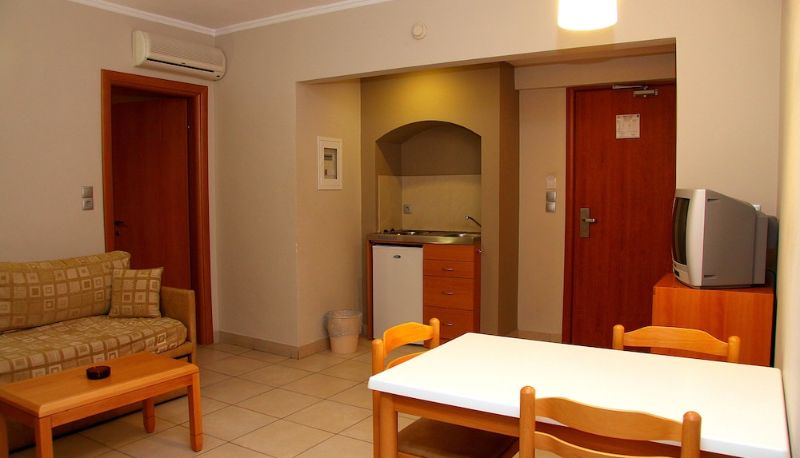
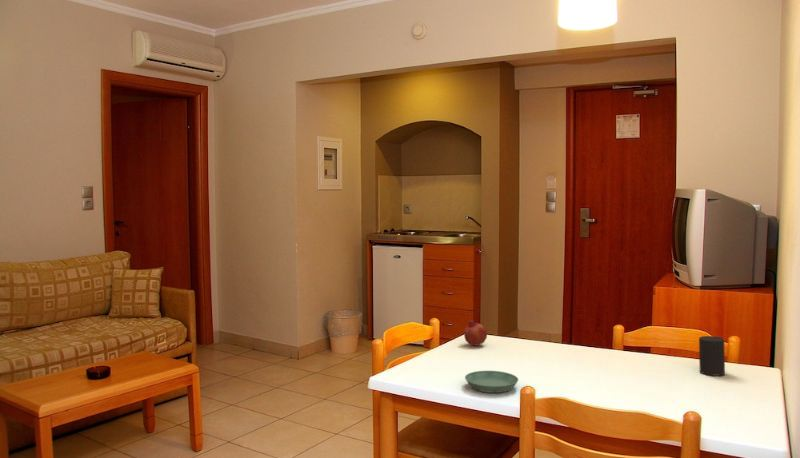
+ fruit [463,319,488,346]
+ saucer [464,370,519,394]
+ cup [698,335,726,377]
